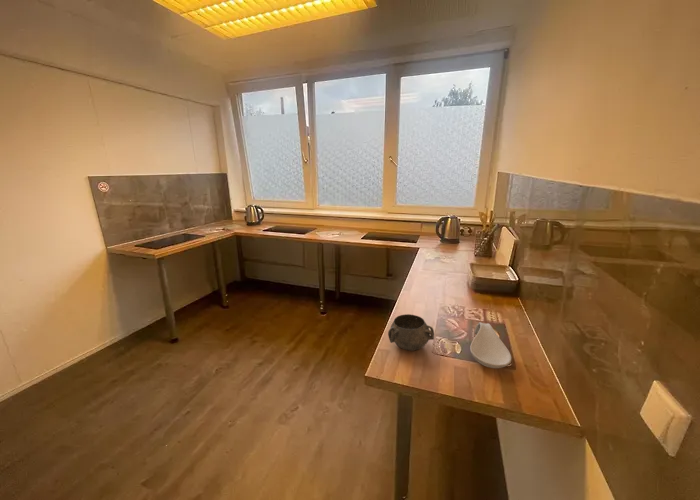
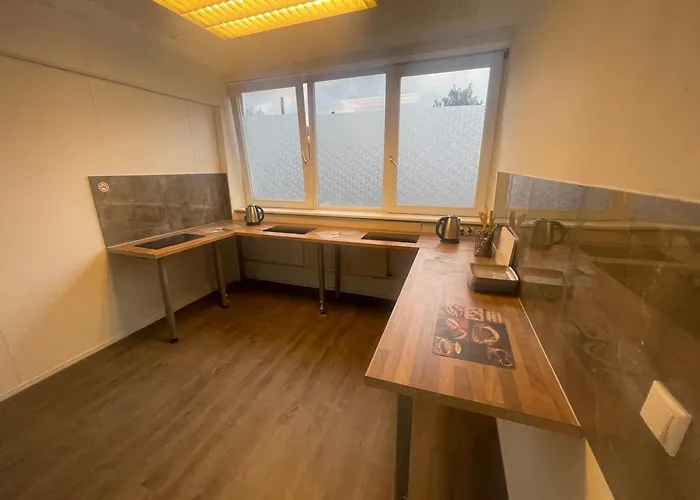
- spoon rest [469,321,512,369]
- decorative bowl [387,313,435,352]
